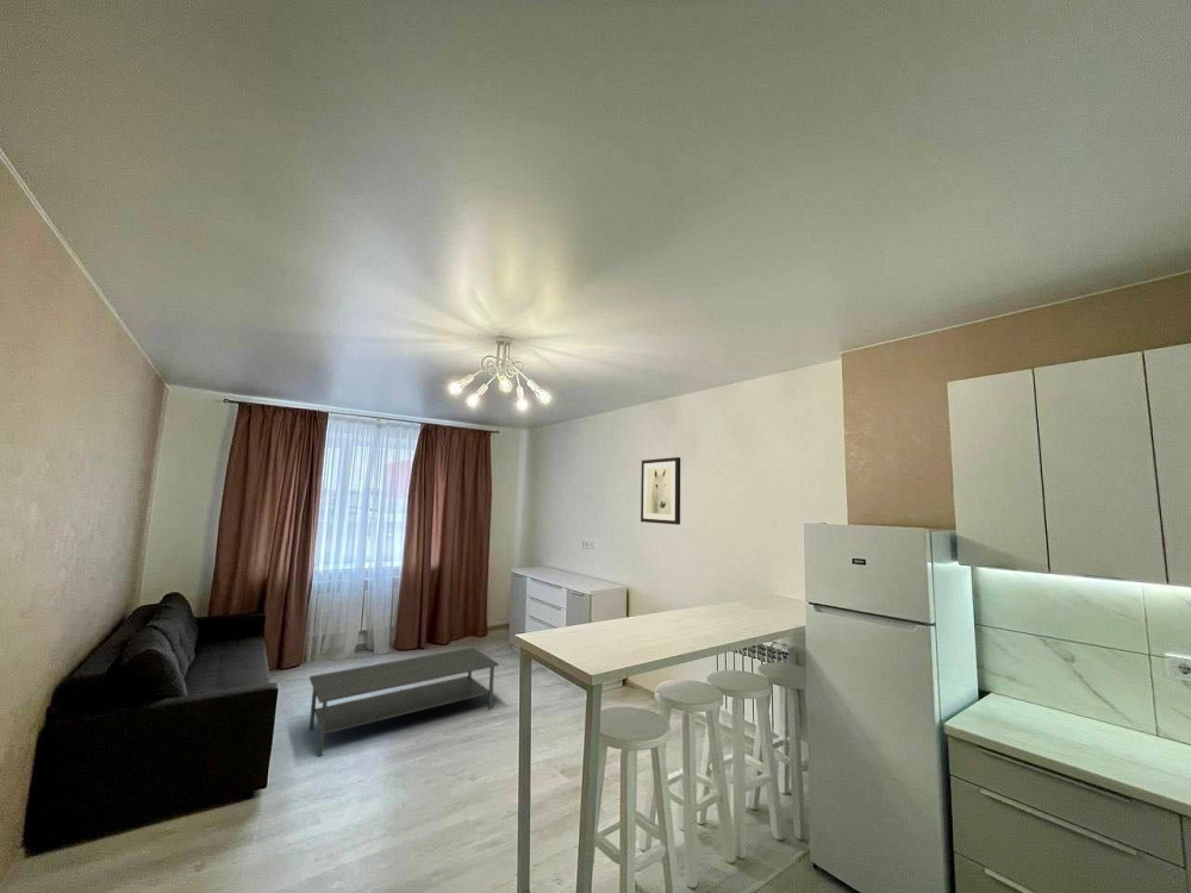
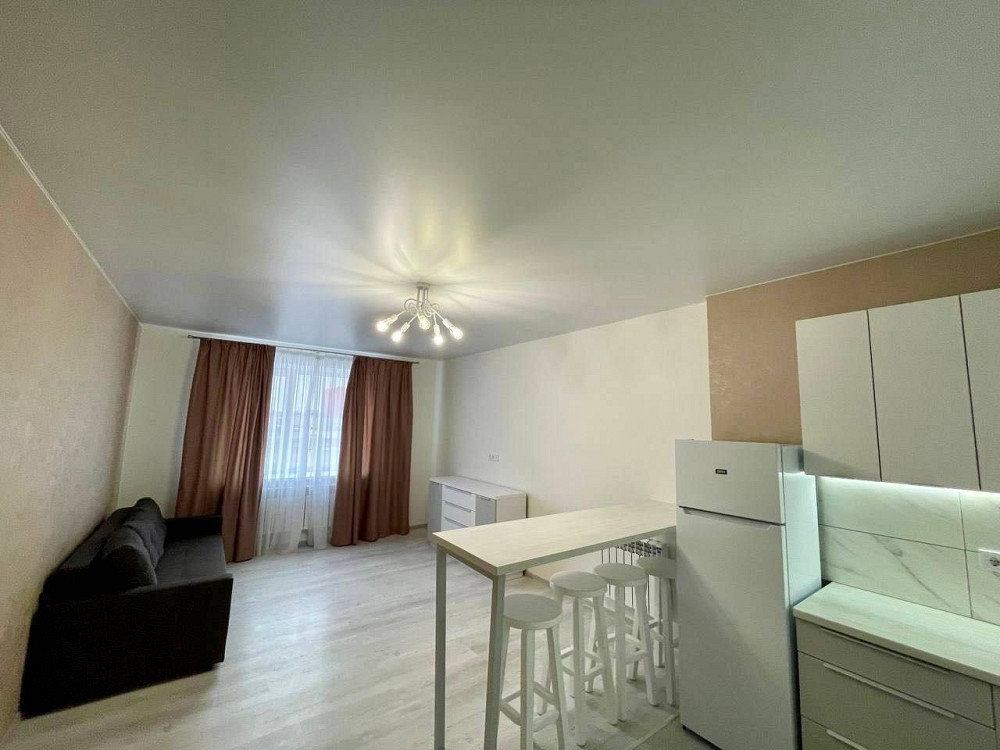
- coffee table [308,647,500,757]
- wall art [640,456,681,526]
